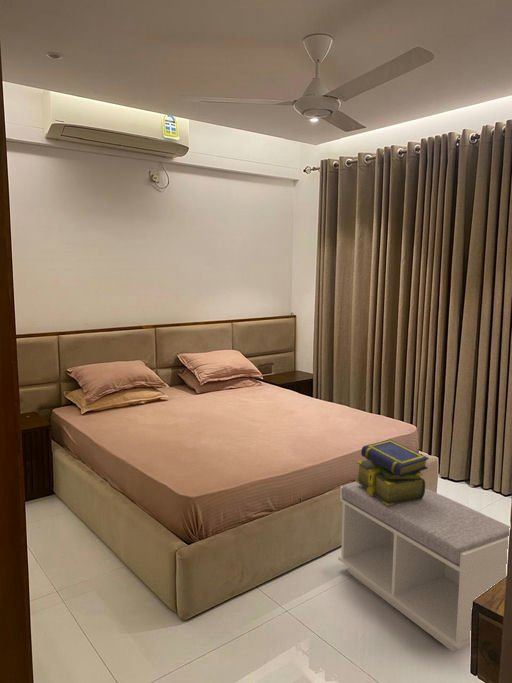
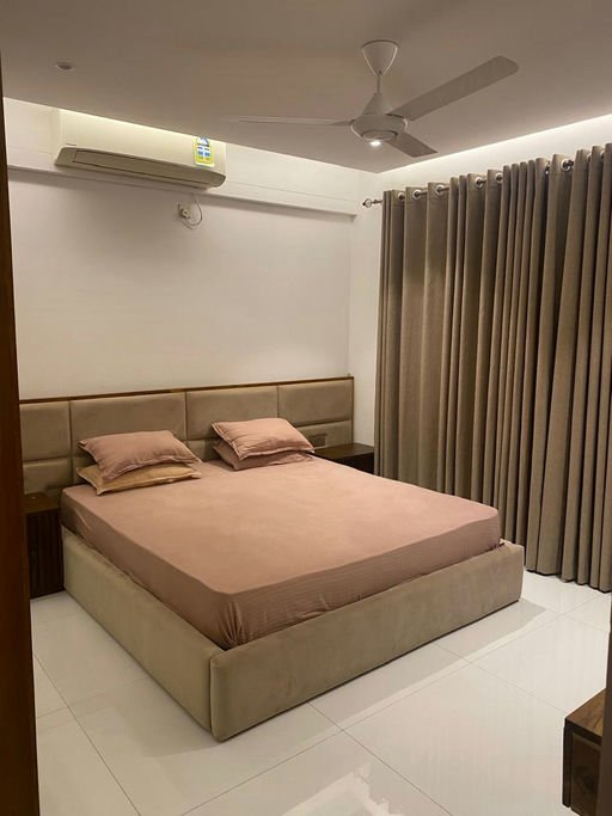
- bench [337,481,511,652]
- stack of books [355,438,430,506]
